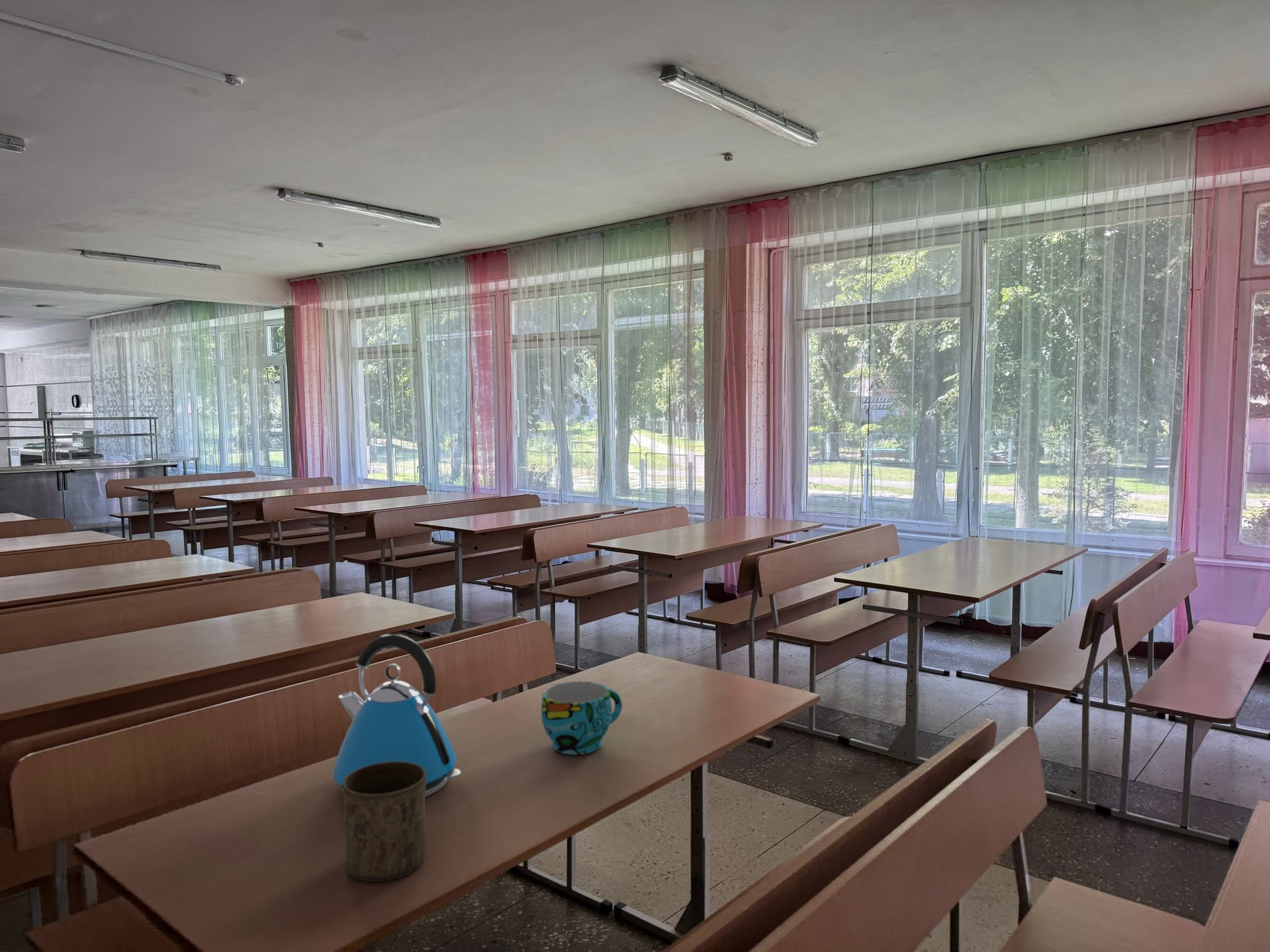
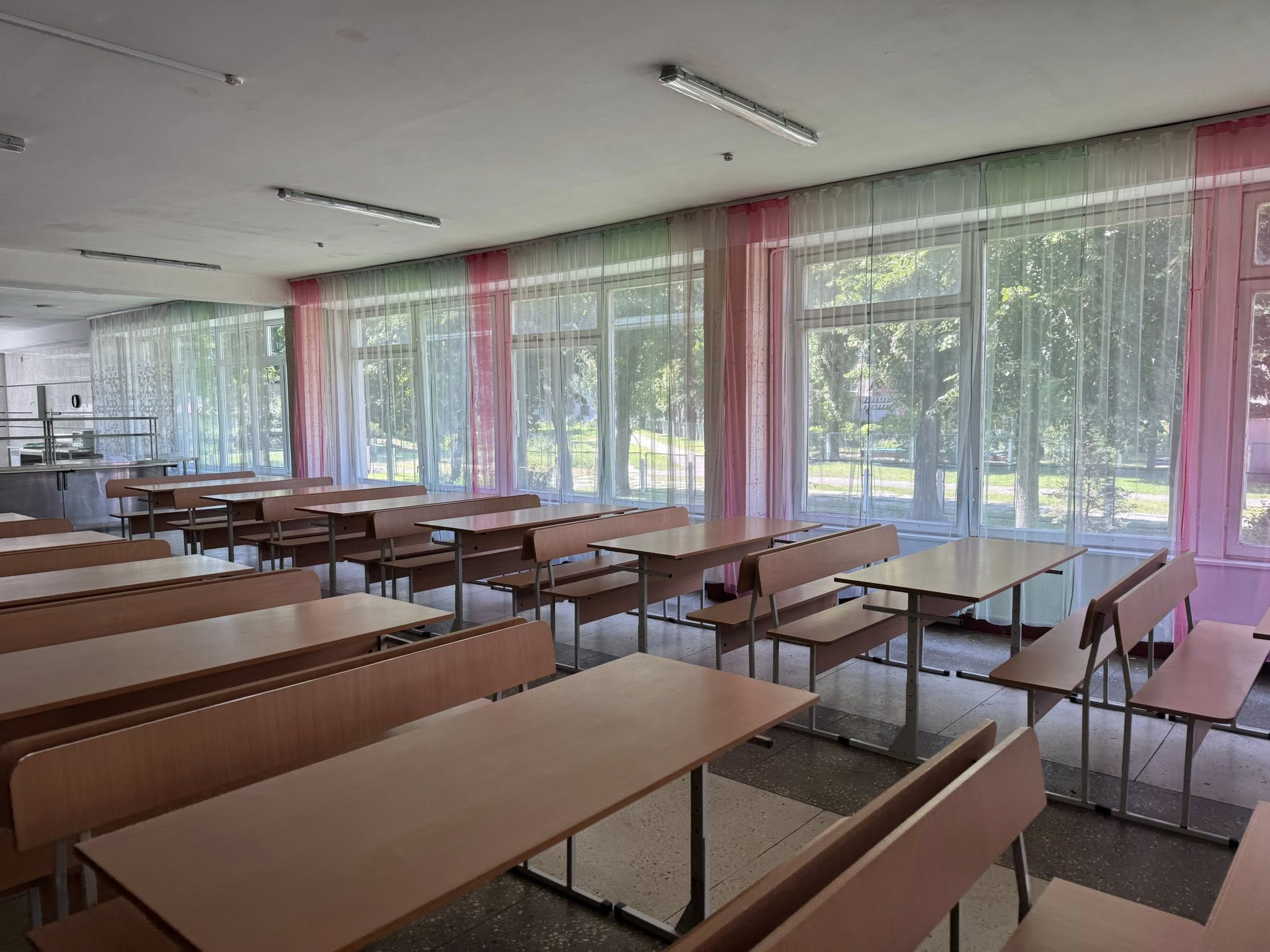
- cup [541,681,623,755]
- kettle [332,633,461,798]
- cup [342,761,426,882]
